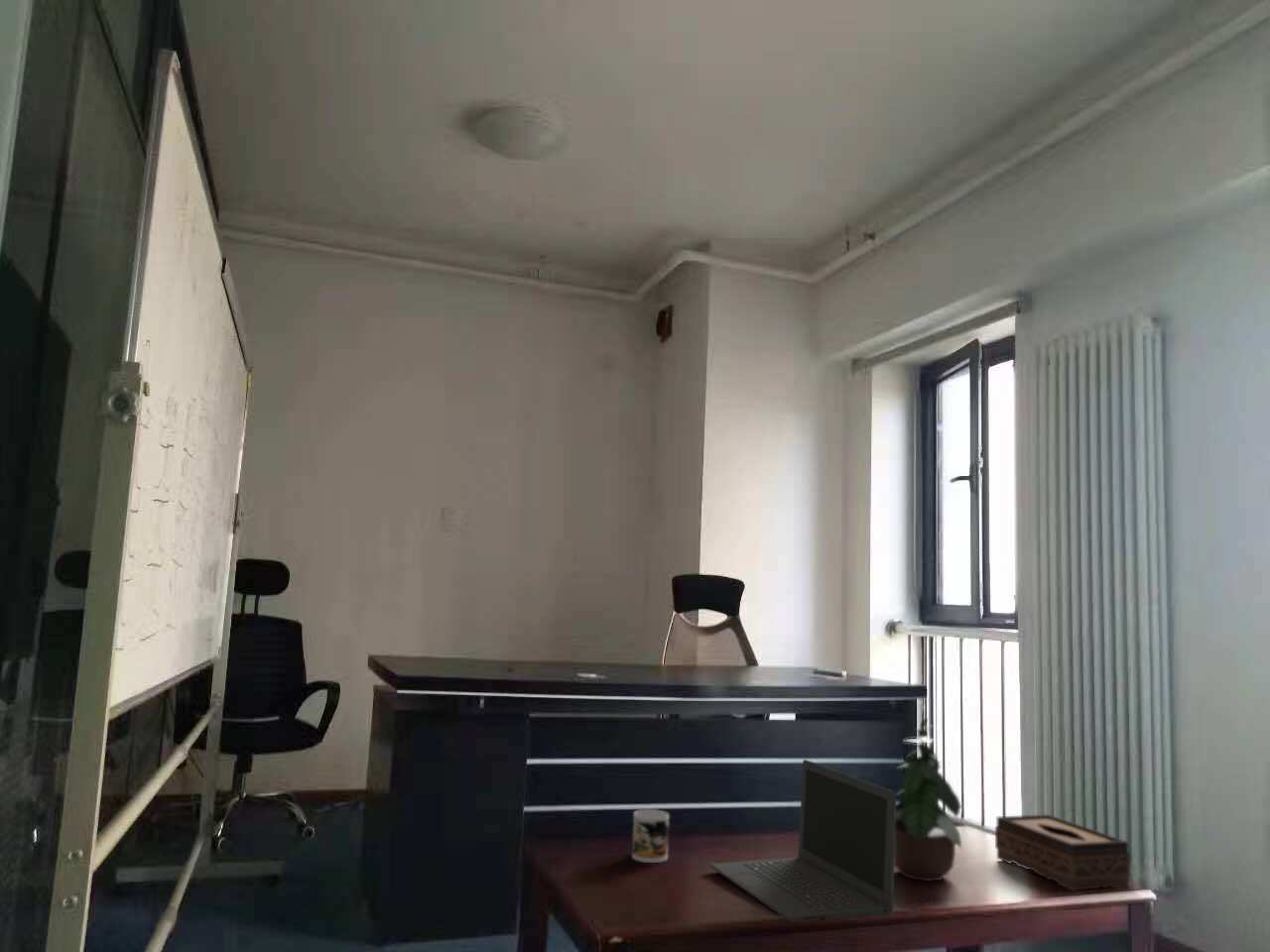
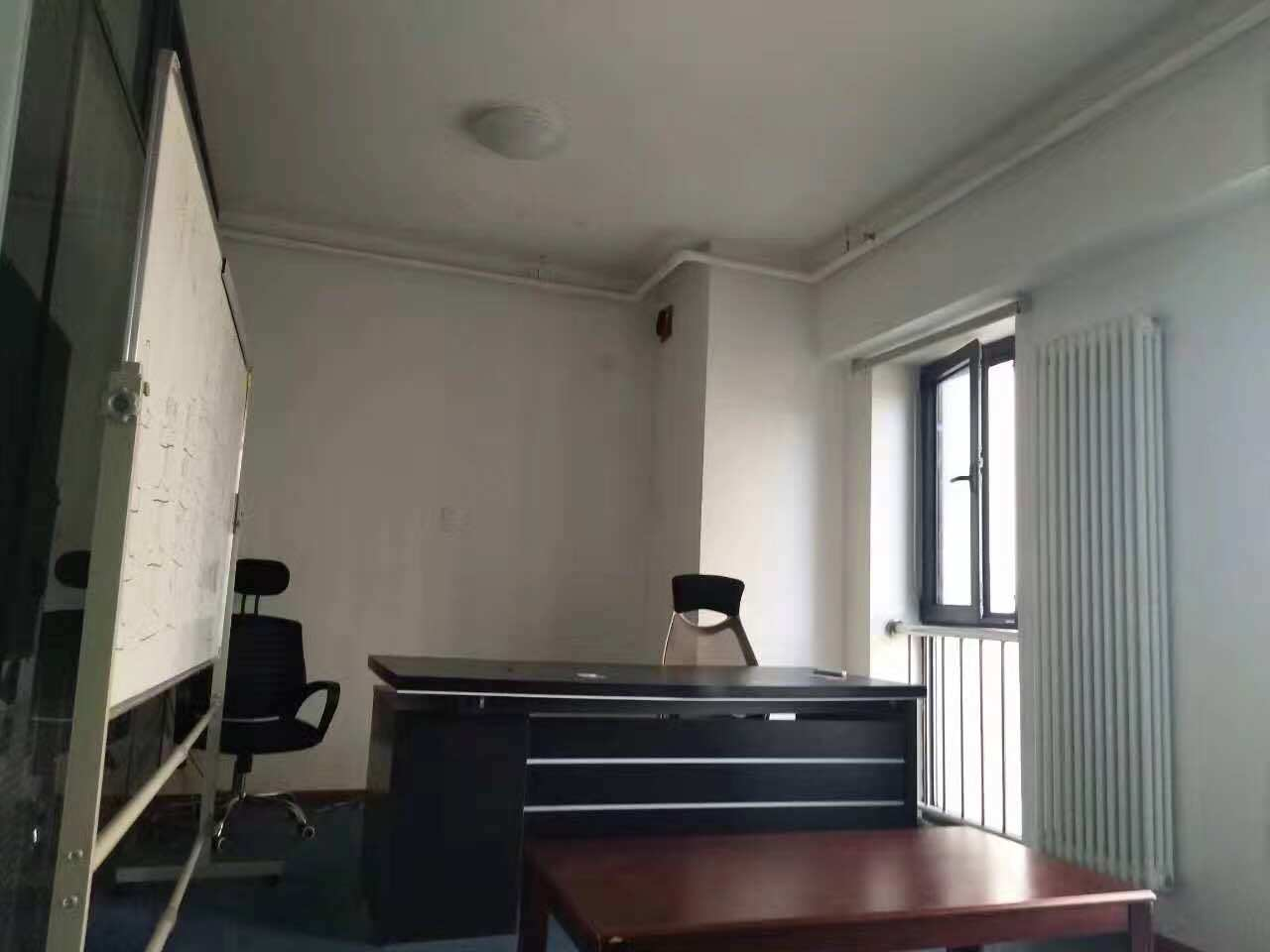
- mug [631,808,670,864]
- laptop computer [708,759,897,923]
- potted plant [894,717,963,882]
- tissue box [994,814,1132,892]
